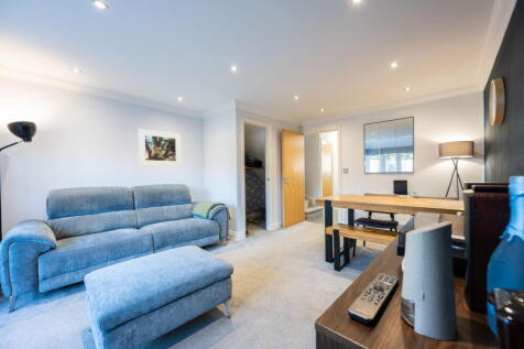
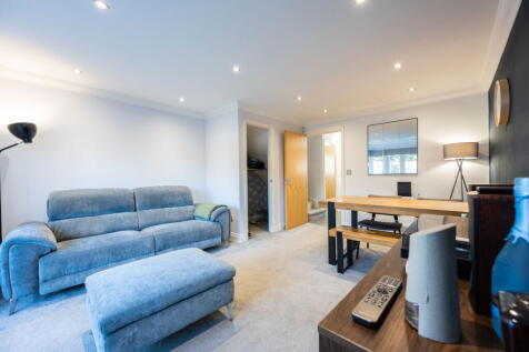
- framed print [138,128,182,167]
